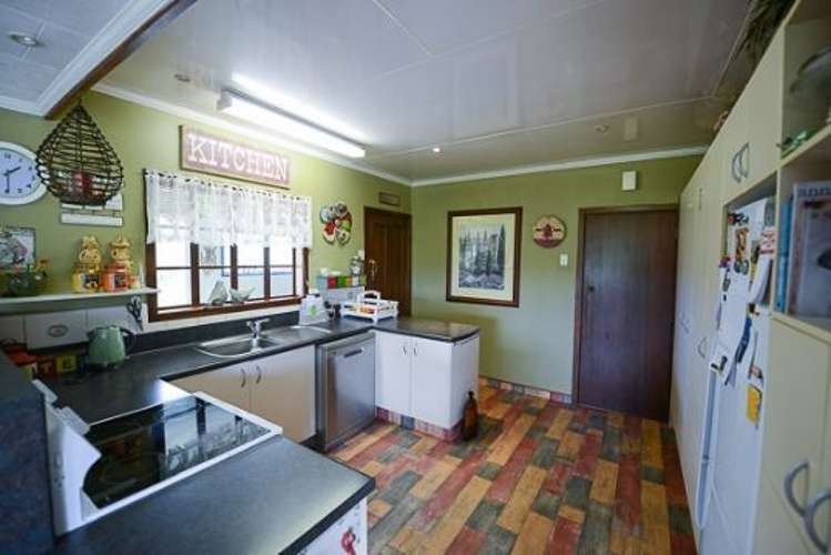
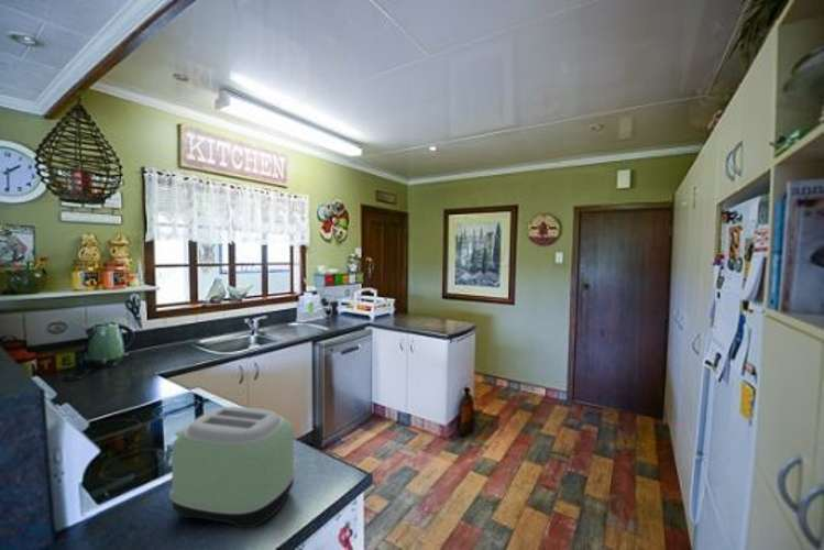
+ toaster [168,406,297,529]
